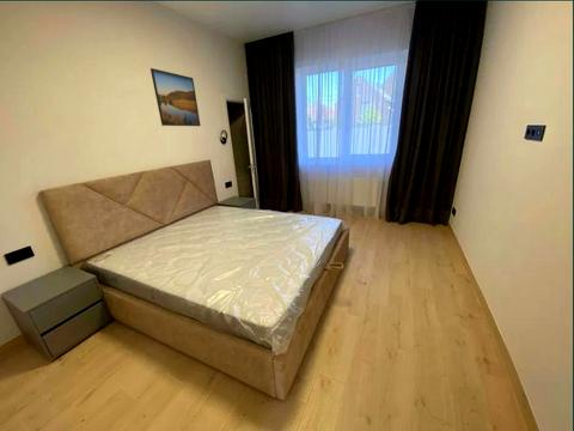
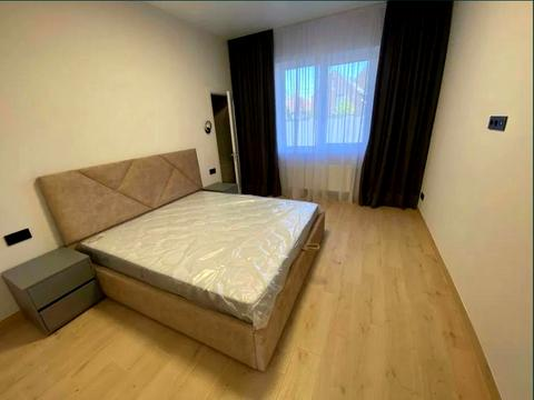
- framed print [149,67,202,127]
